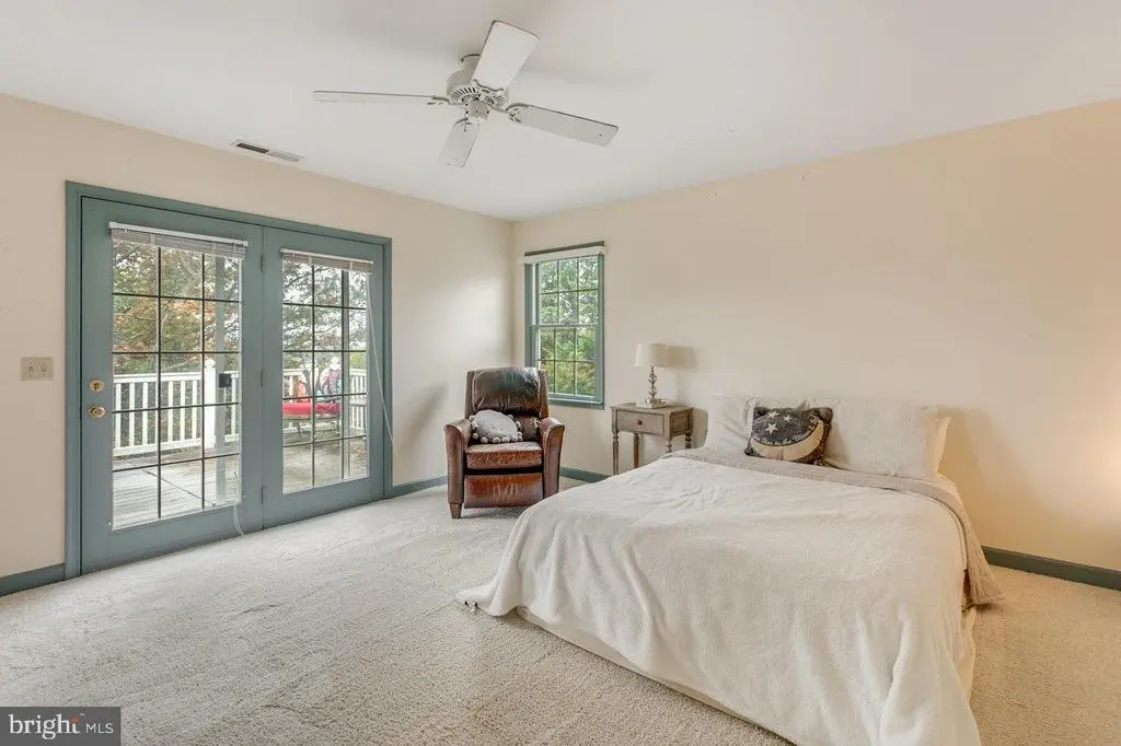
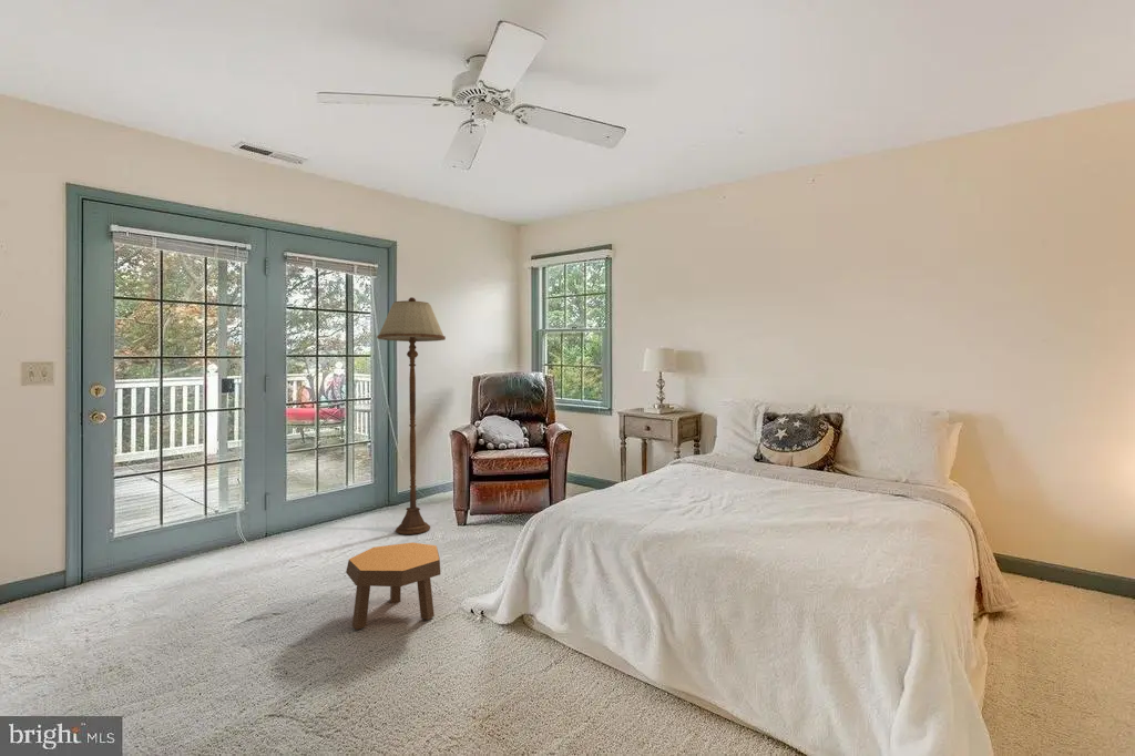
+ floor lamp [376,297,447,535]
+ footstool [345,542,441,631]
